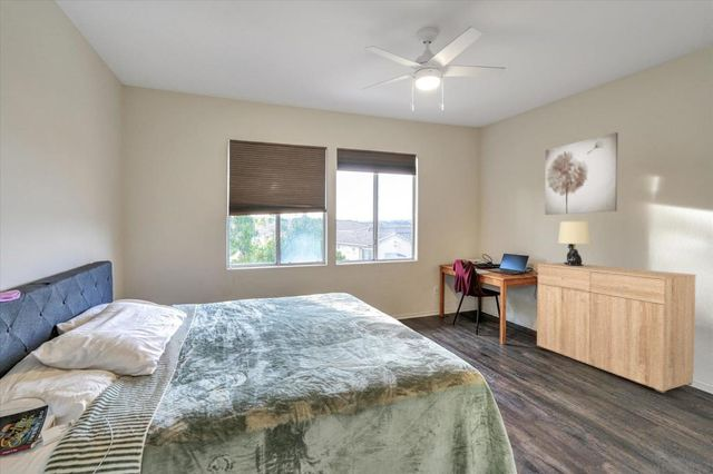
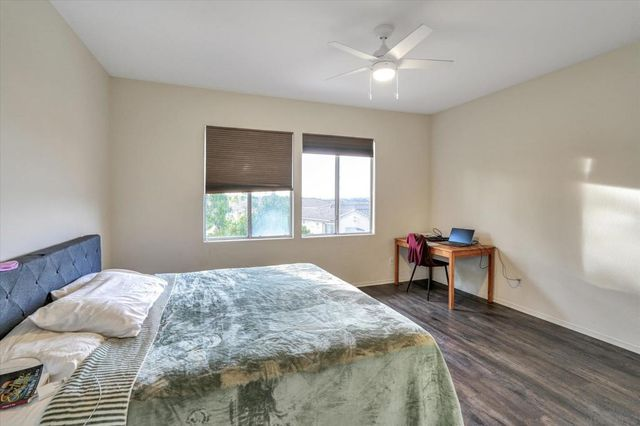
- dresser [536,261,697,394]
- table lamp [557,220,593,266]
- wall art [544,131,619,216]
